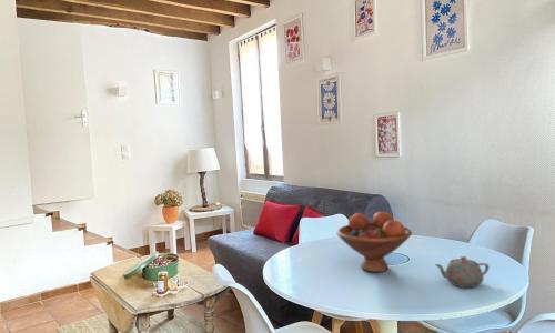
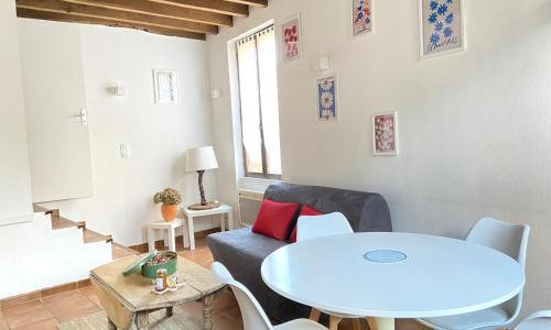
- fruit bowl [335,211,413,273]
- teapot [434,255,491,289]
